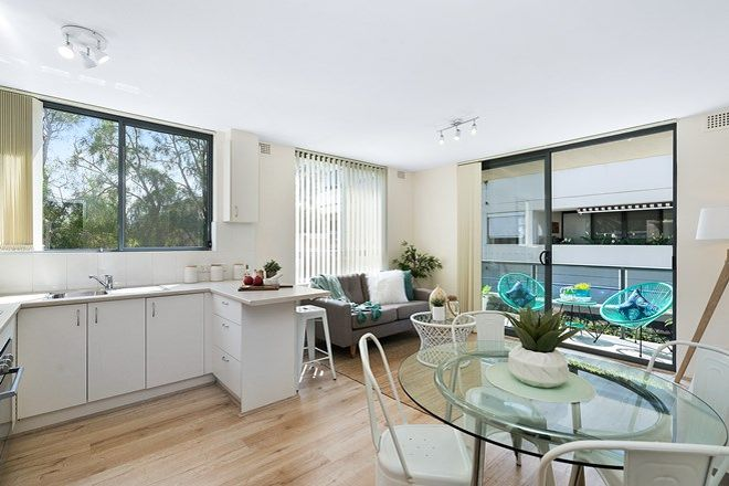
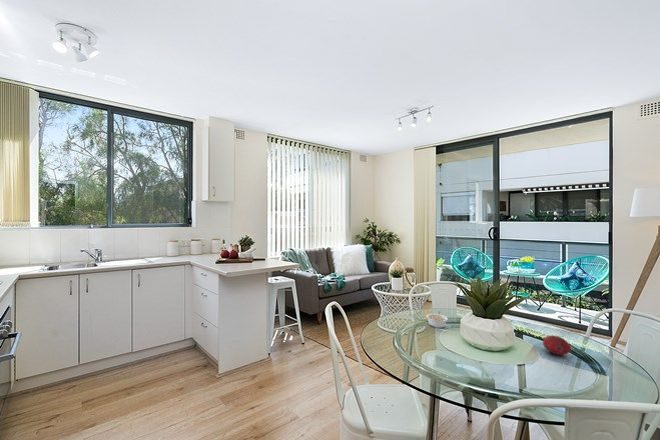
+ legume [425,310,449,329]
+ fruit [542,334,572,356]
